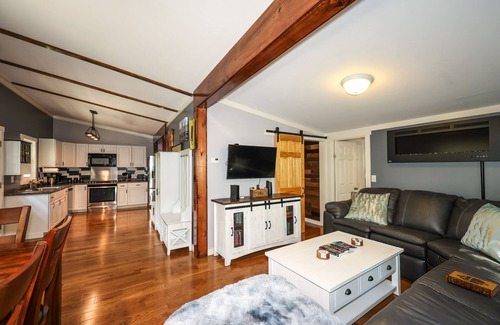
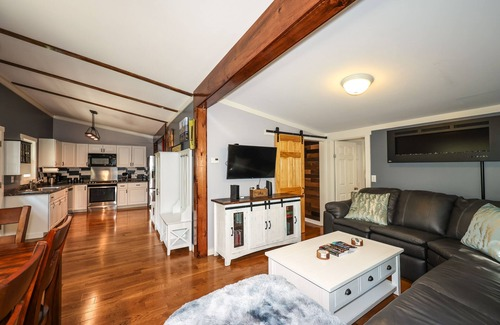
- hardback book [445,270,500,299]
